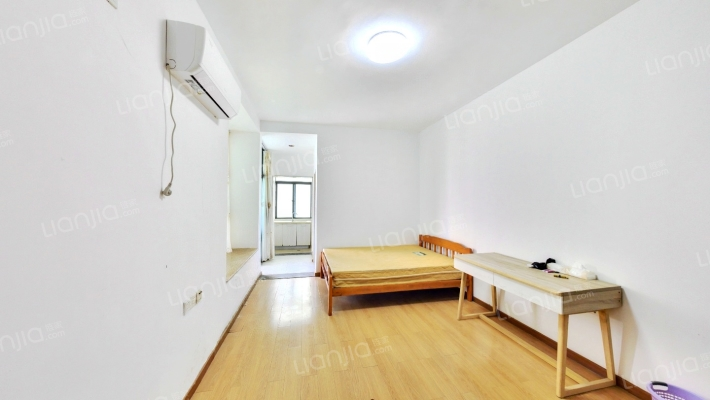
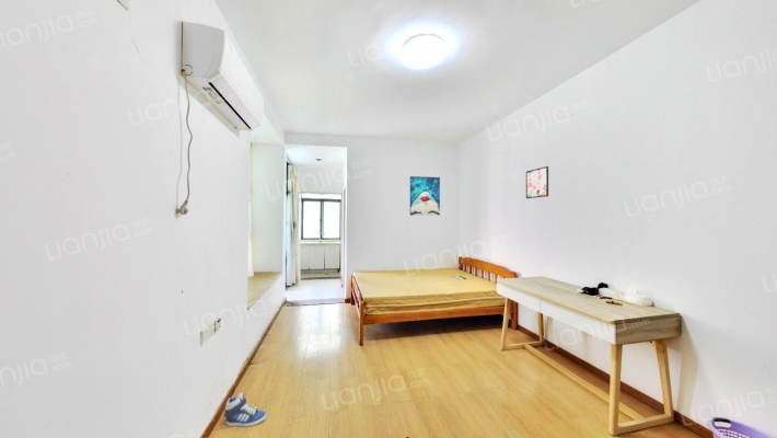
+ wall art [409,175,441,217]
+ sneaker [223,391,267,428]
+ wall art [525,165,549,199]
